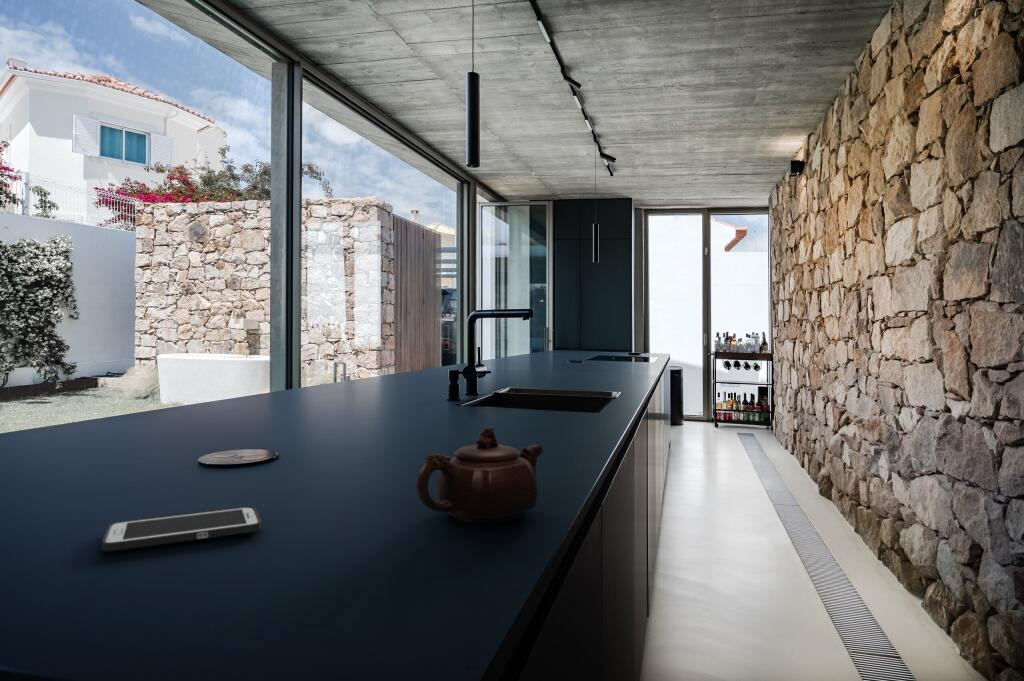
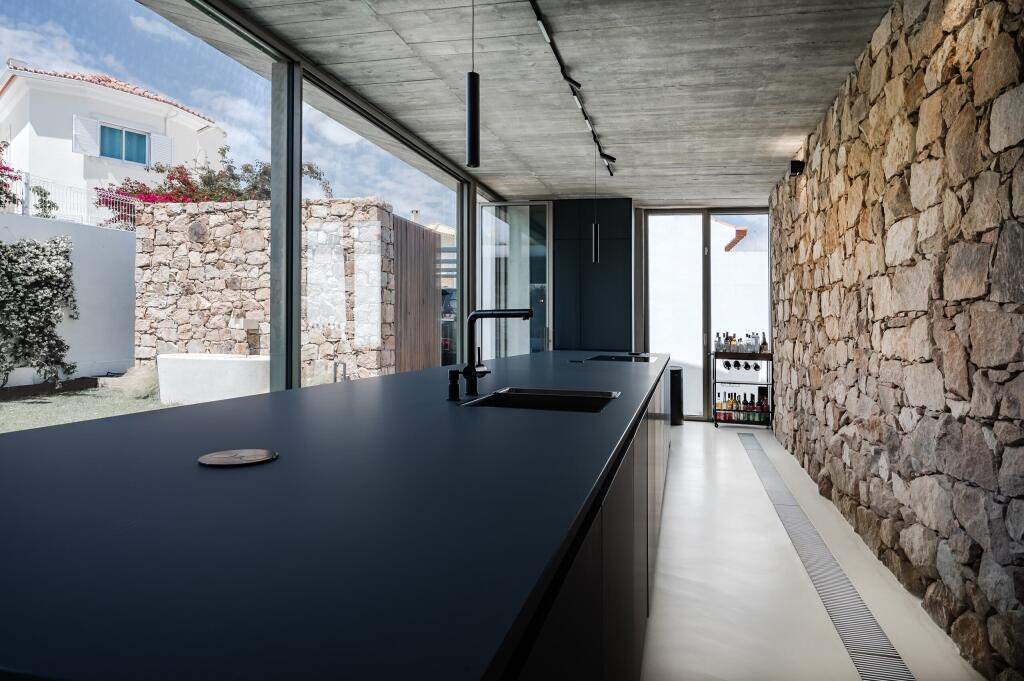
- teapot [416,426,544,525]
- cell phone [101,506,262,552]
